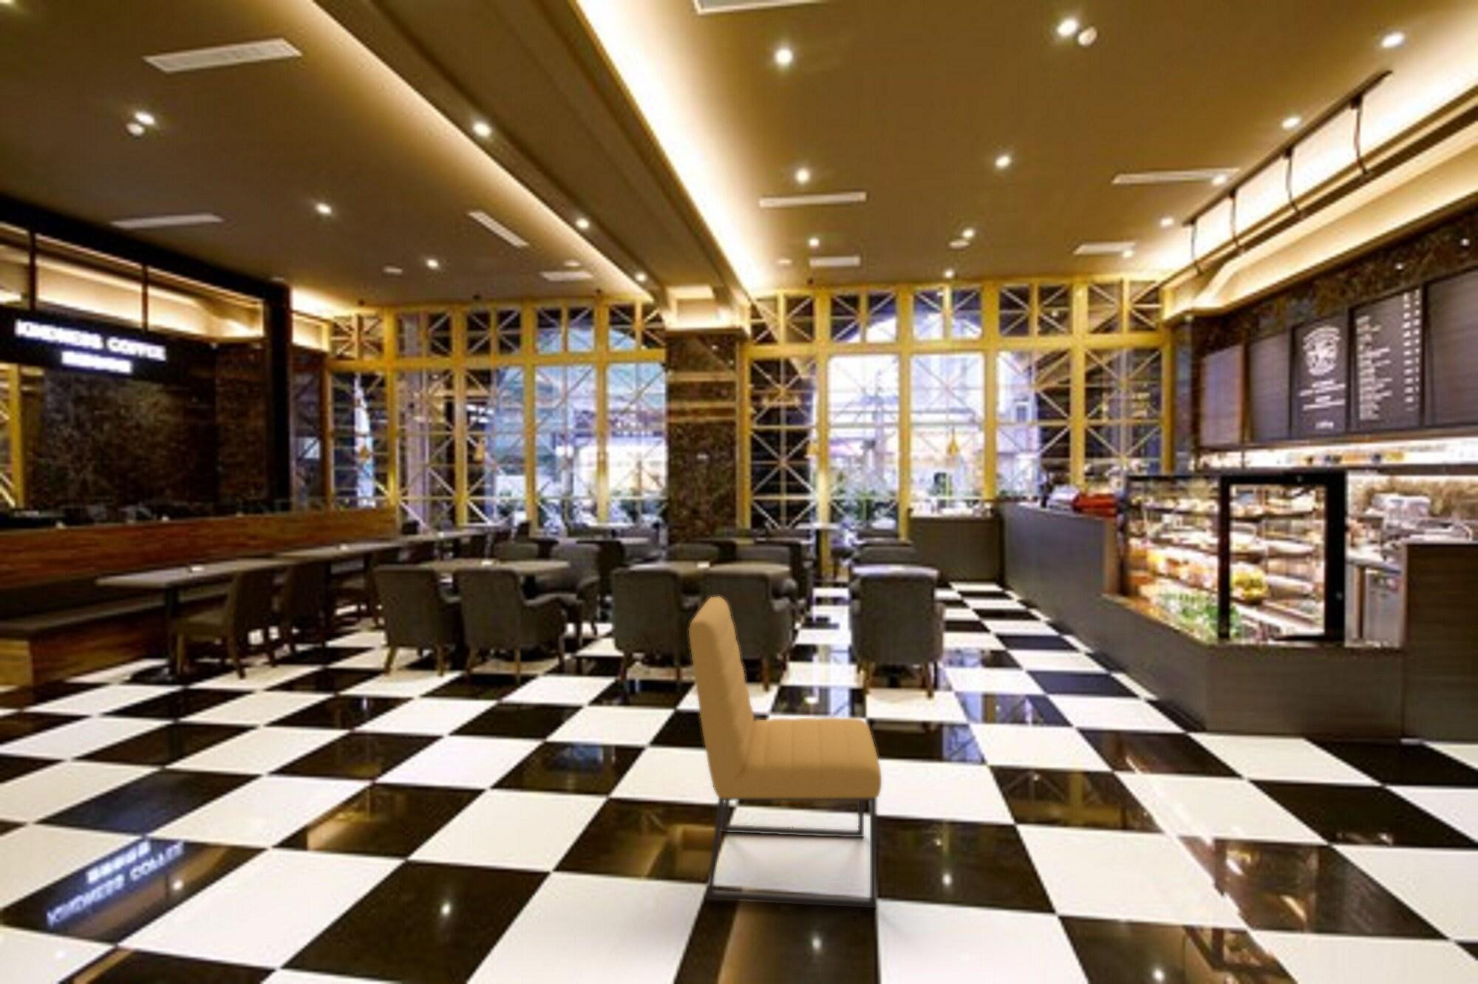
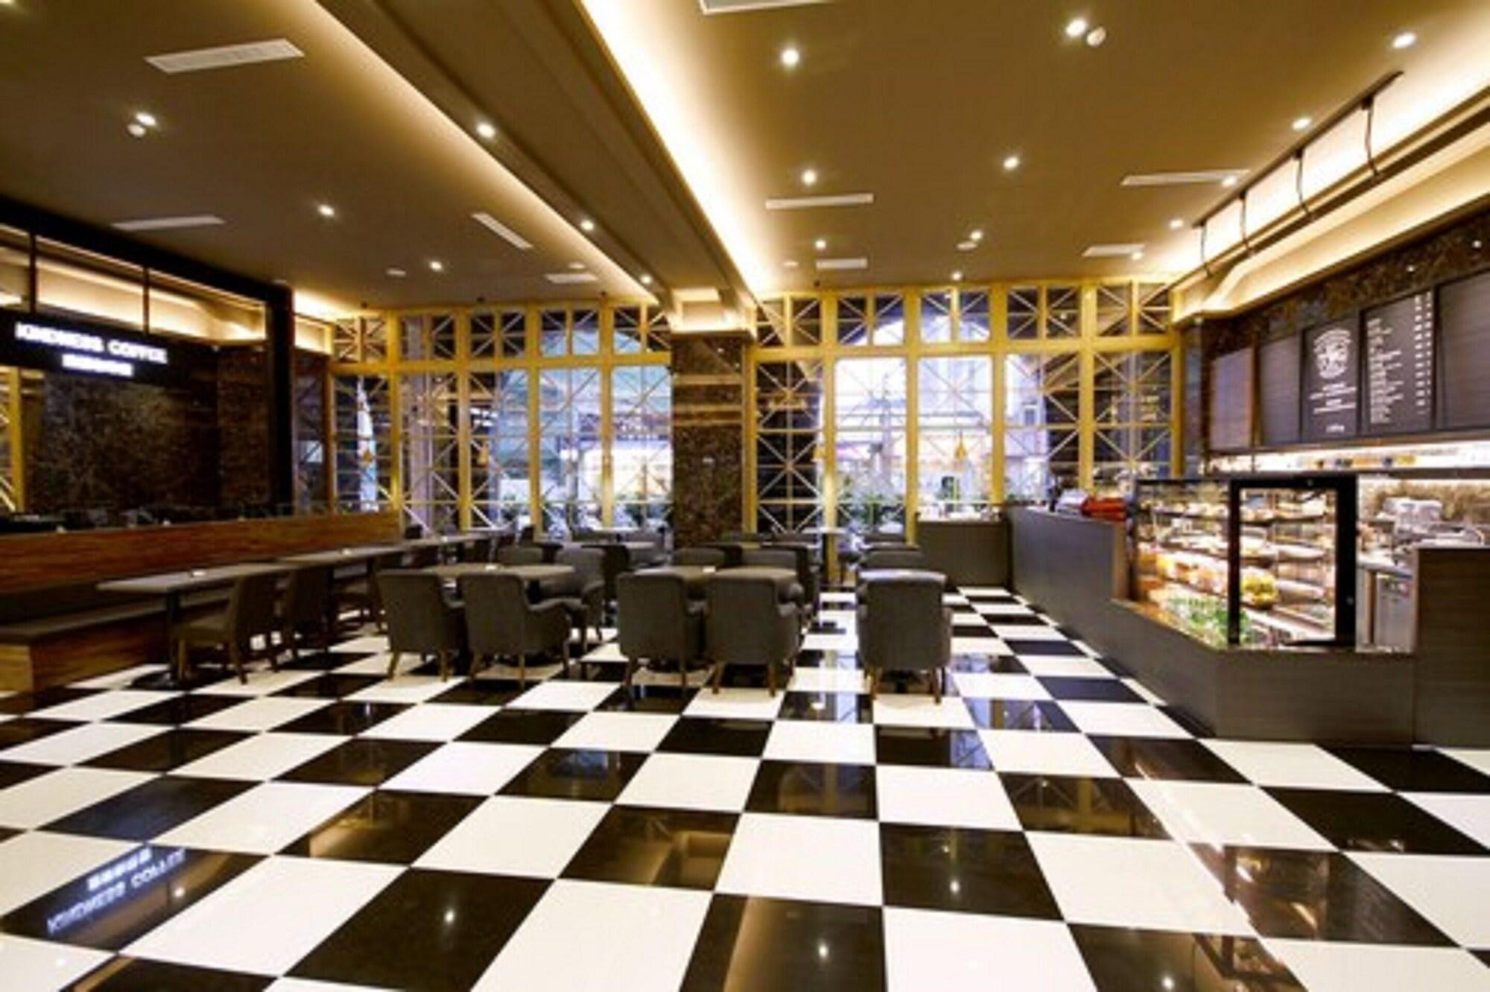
- chair [688,595,883,908]
